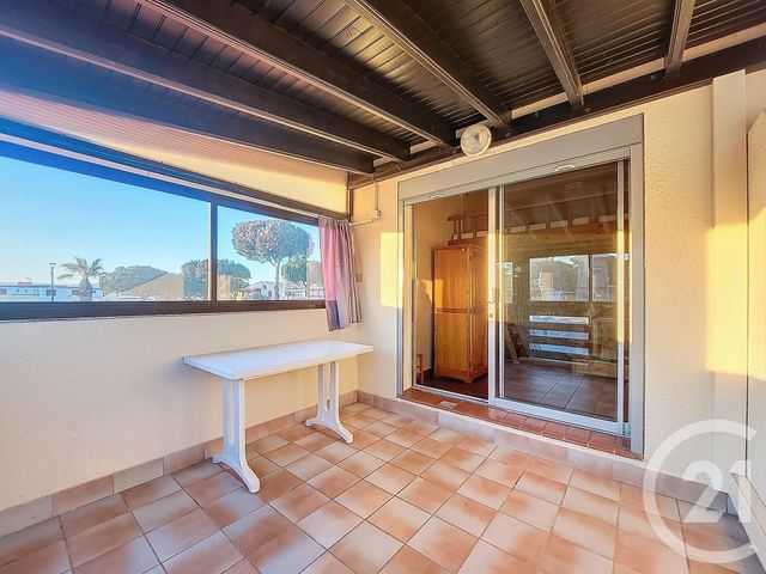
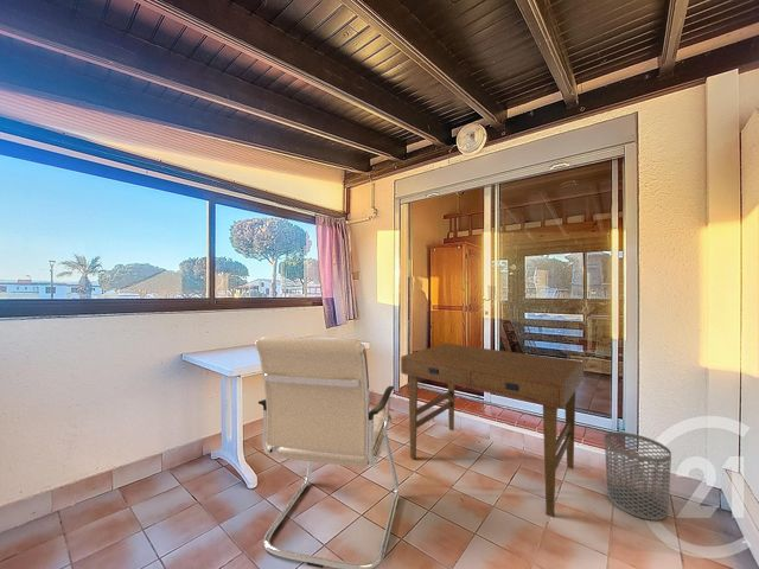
+ desk [400,343,585,519]
+ waste bin [604,431,672,522]
+ office chair [254,335,401,569]
